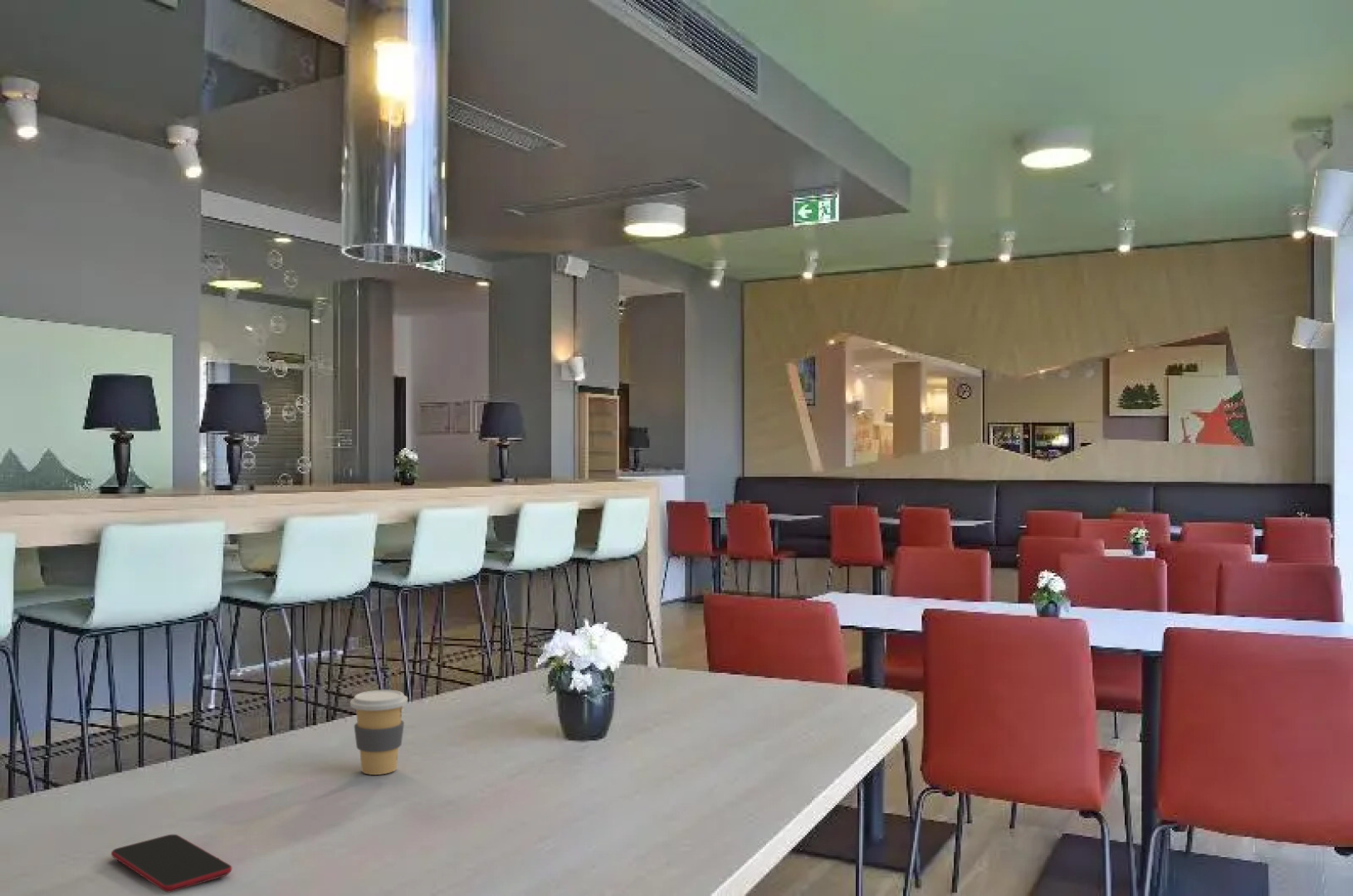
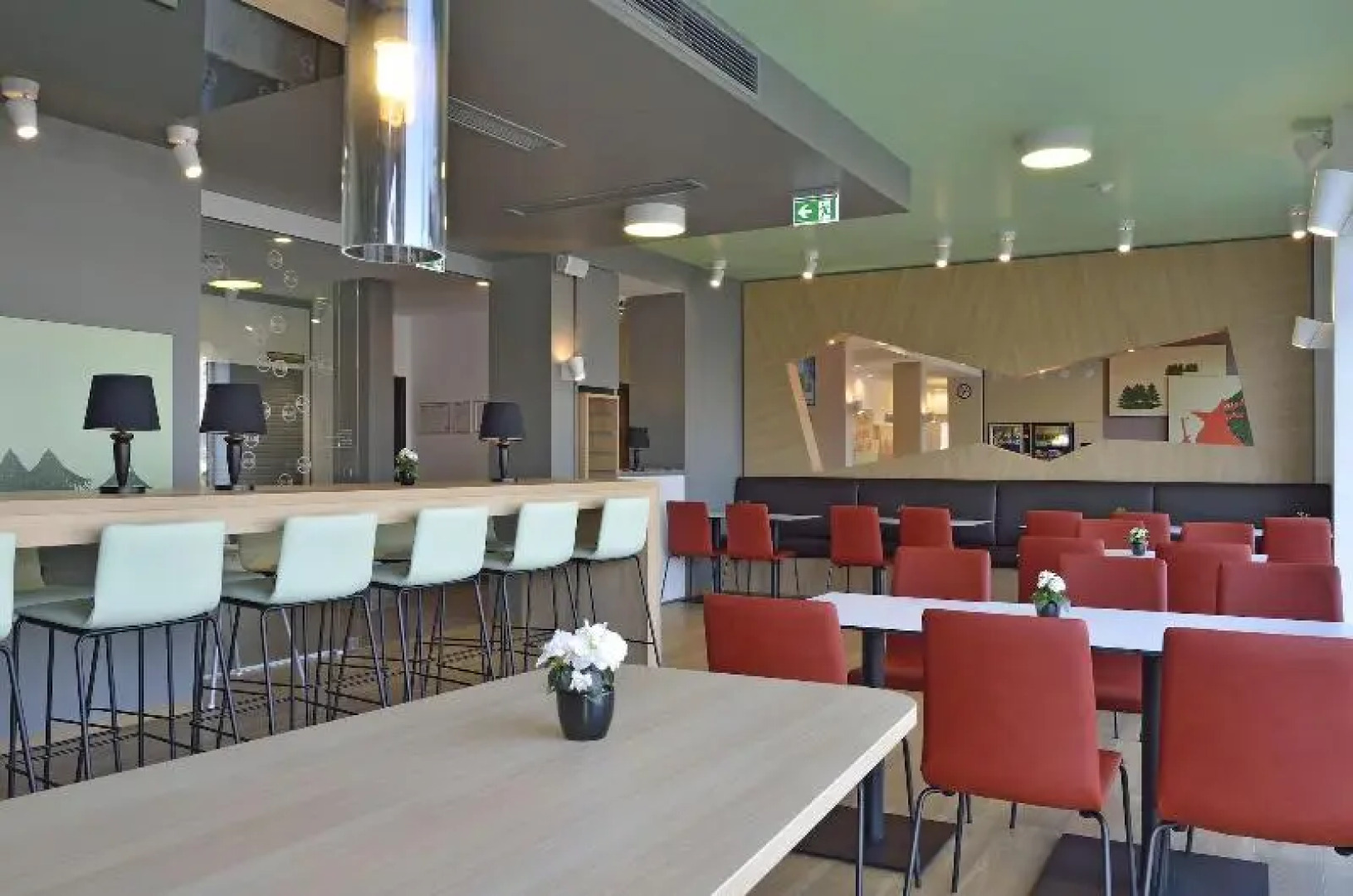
- coffee cup [349,689,408,776]
- smartphone [110,834,232,894]
